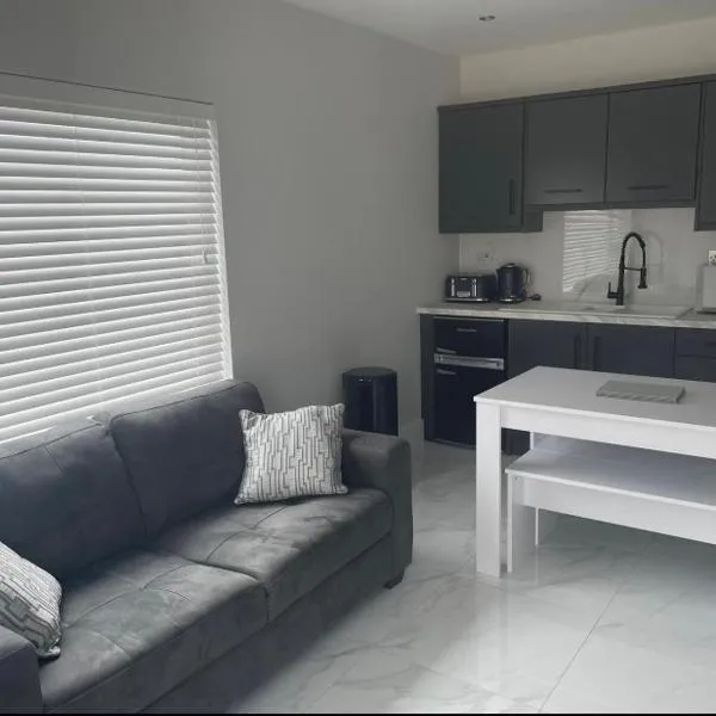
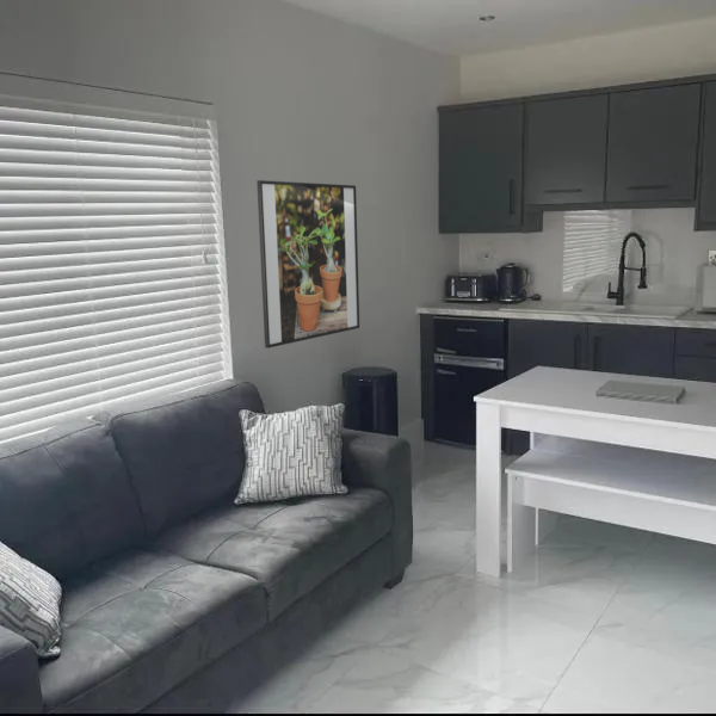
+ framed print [255,179,360,350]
